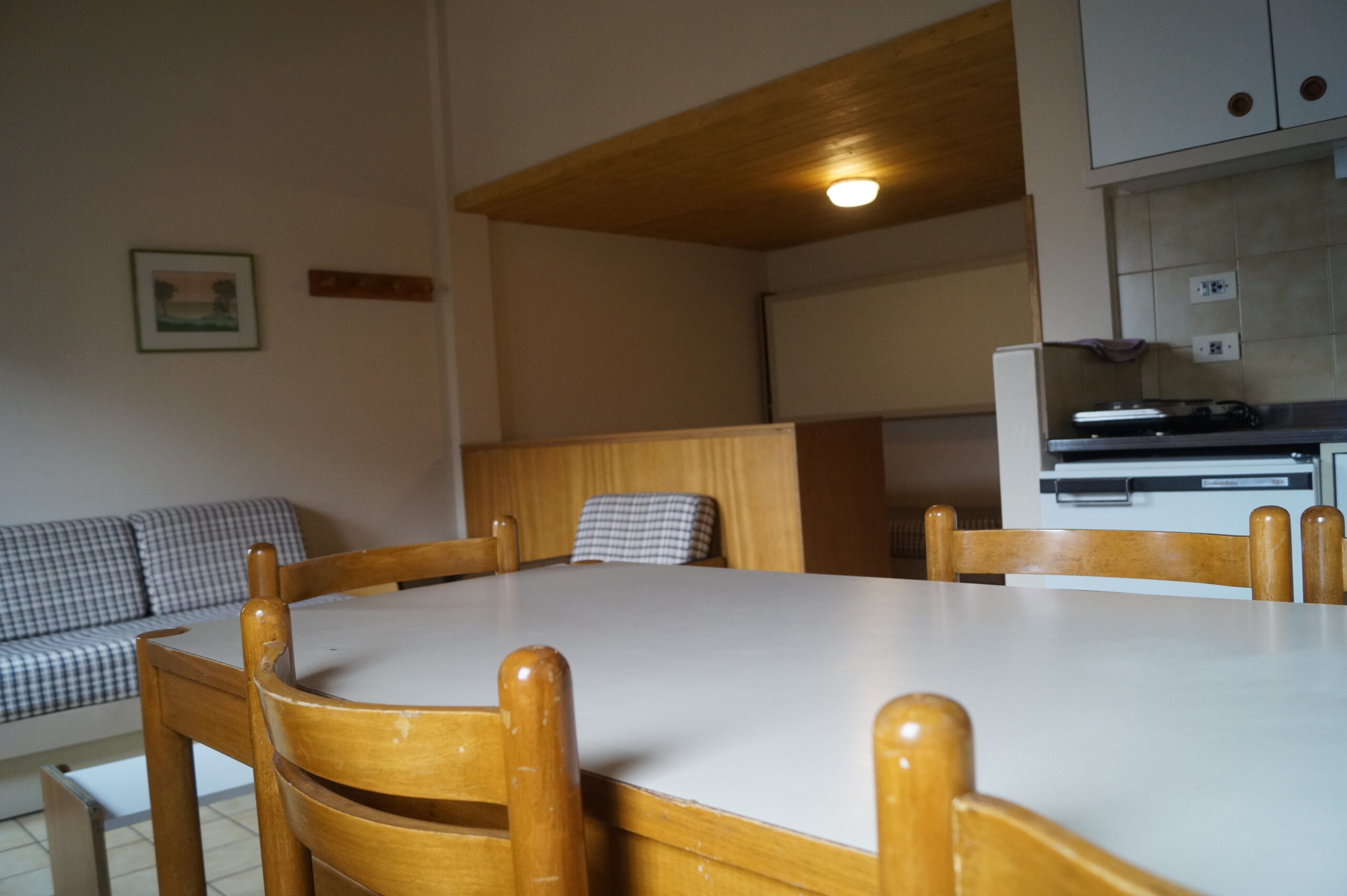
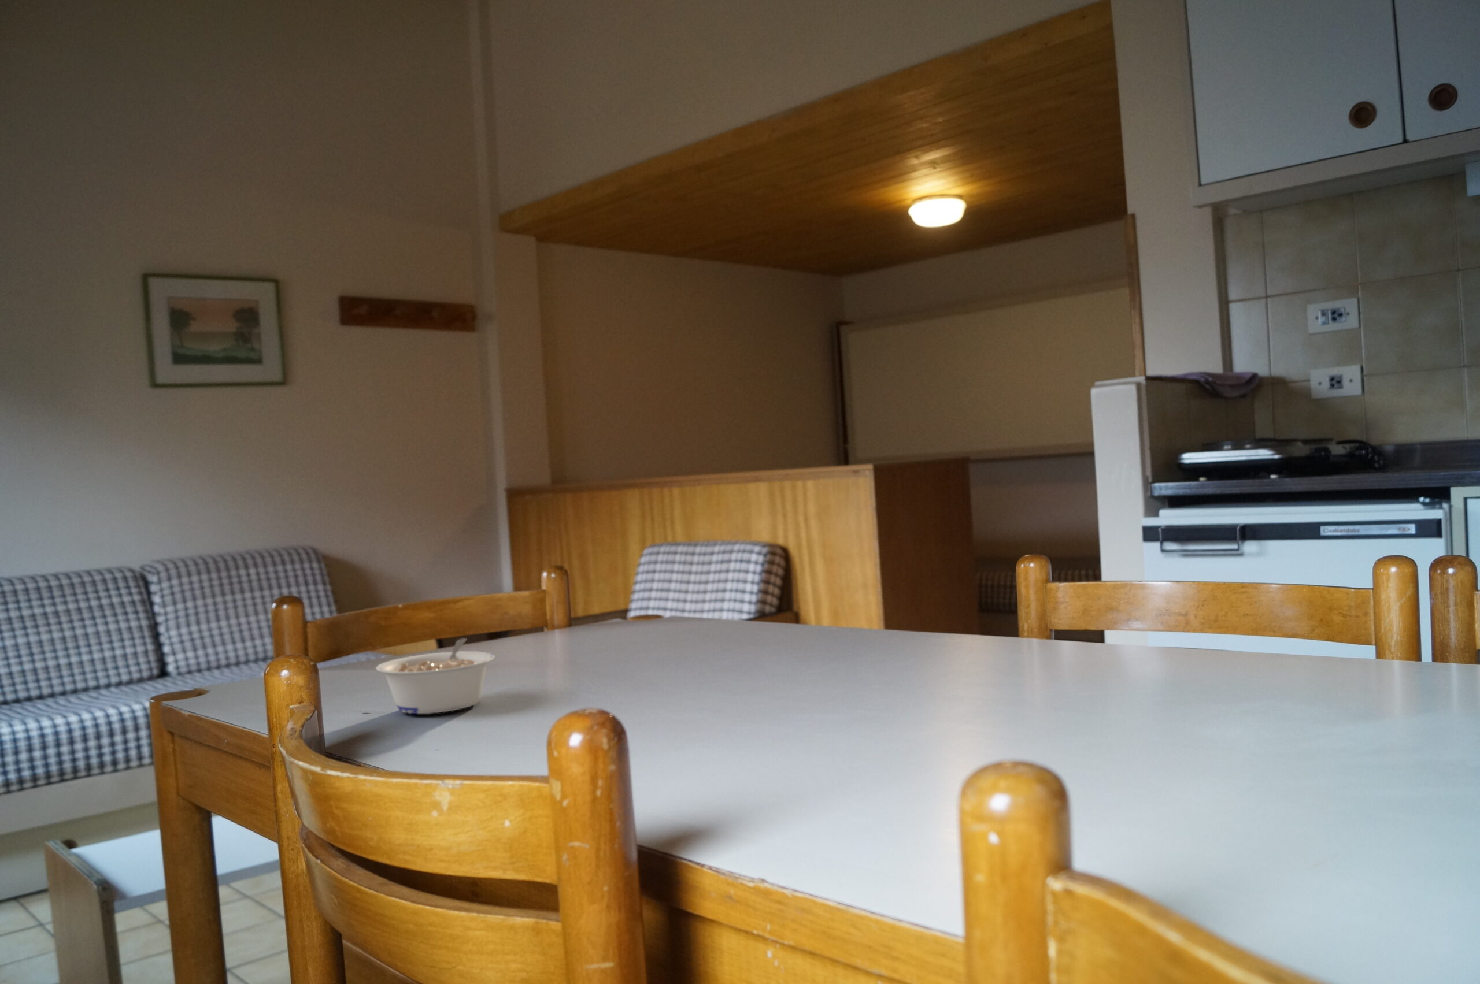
+ legume [375,638,496,714]
